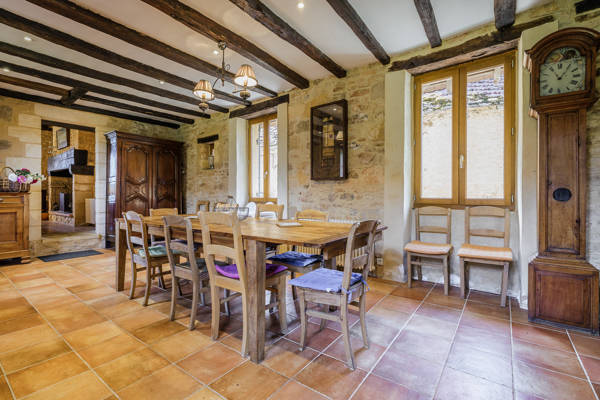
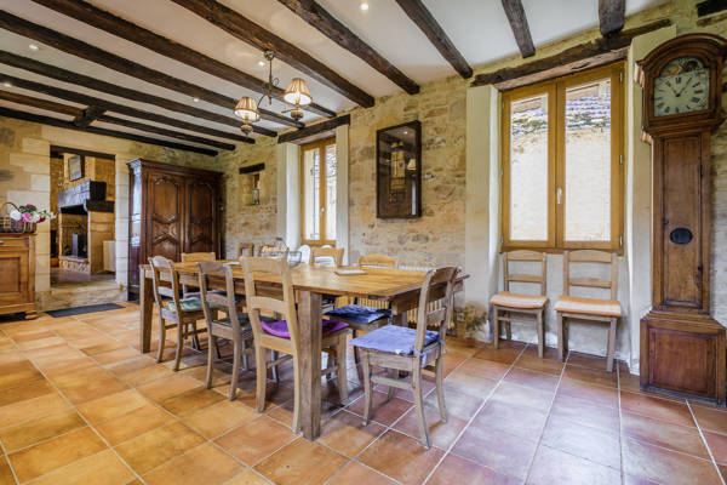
+ potted plant [450,303,493,348]
